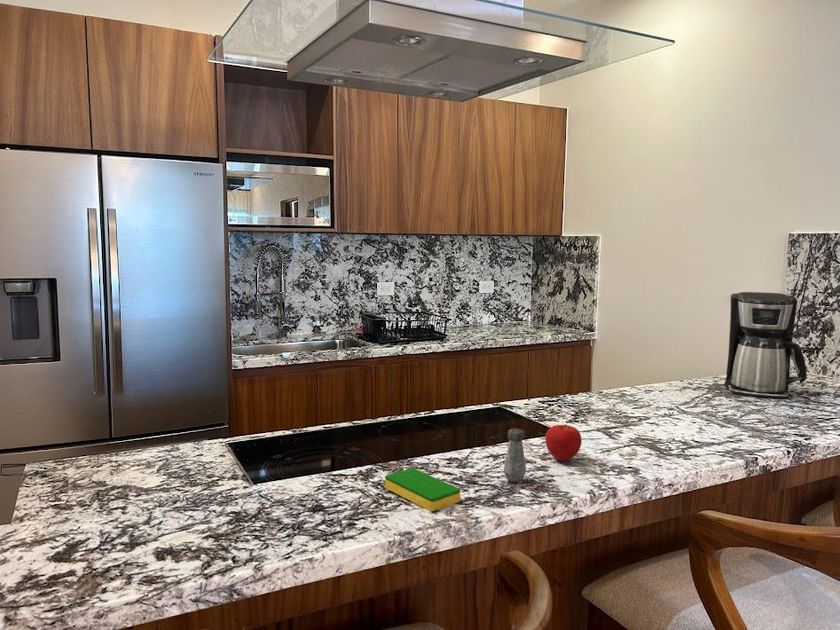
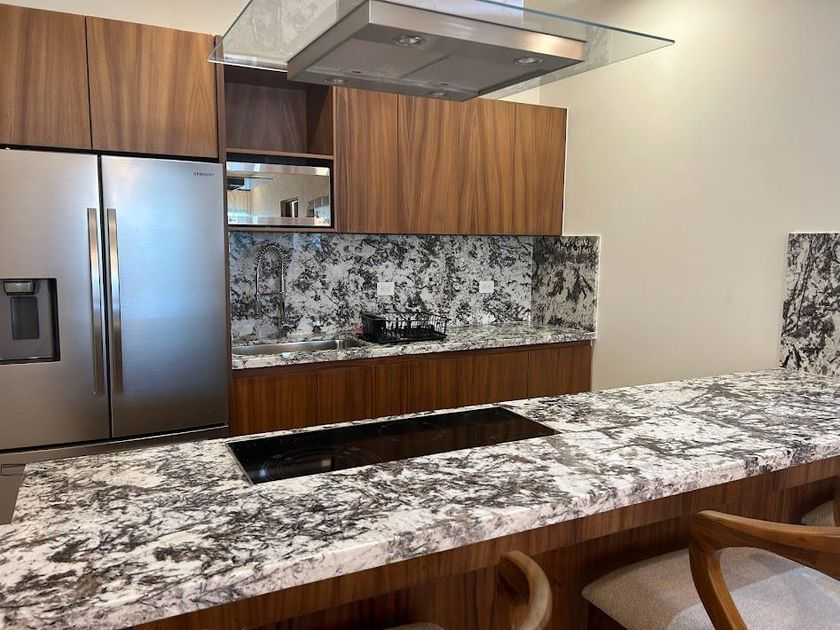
- apple [545,423,582,462]
- salt shaker [503,428,527,483]
- dish sponge [384,467,461,512]
- coffee maker [724,291,808,399]
